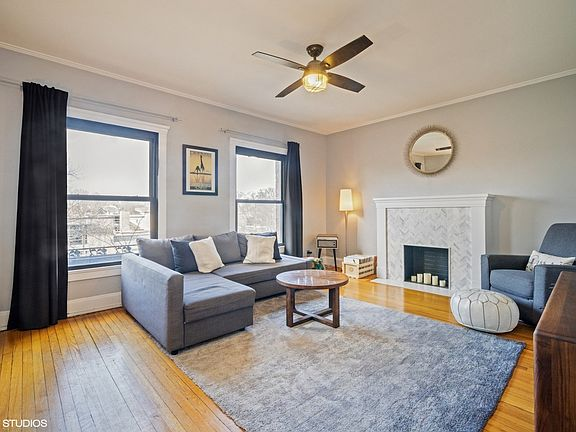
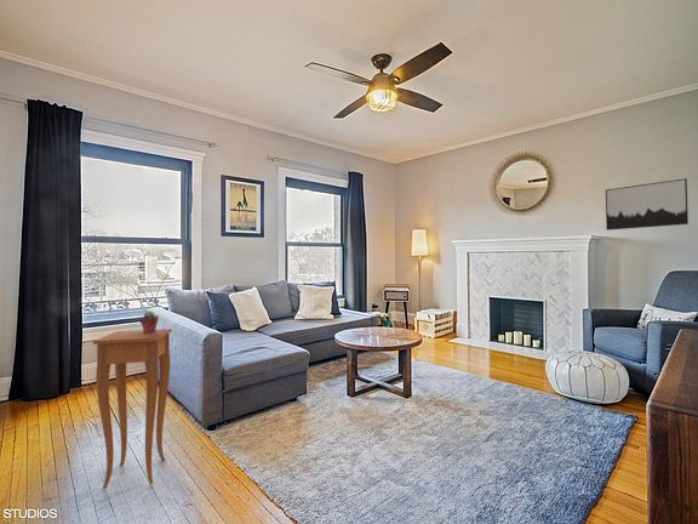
+ wall art [605,177,690,232]
+ side table [92,328,173,490]
+ potted succulent [138,311,160,334]
